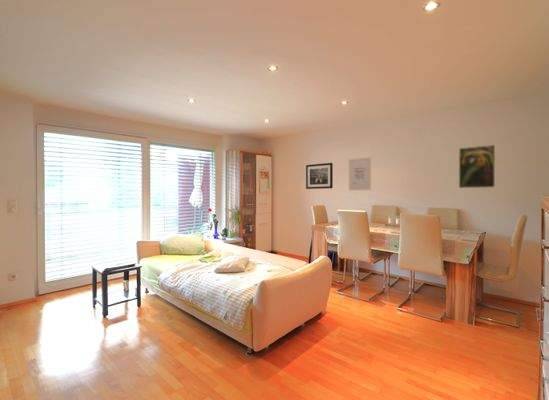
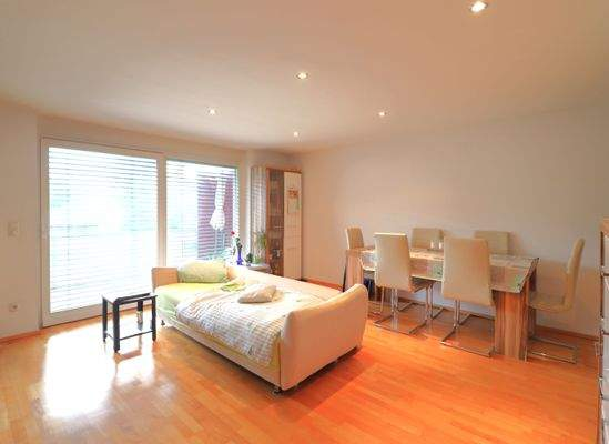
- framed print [458,144,496,189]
- wall art [305,162,334,190]
- wall art [348,156,372,191]
